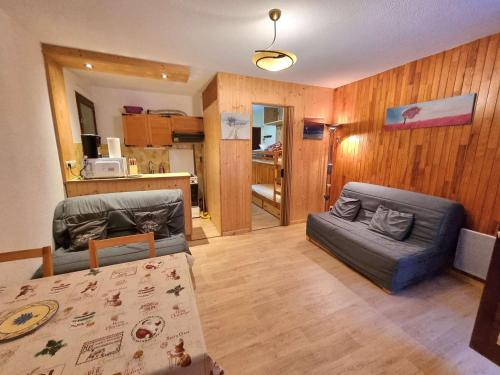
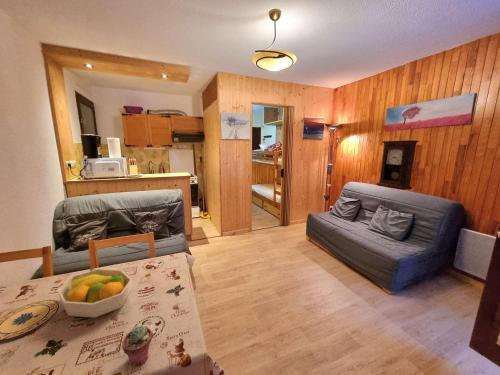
+ fruit bowl [56,268,133,319]
+ potted succulent [121,325,153,367]
+ pendulum clock [375,139,420,191]
